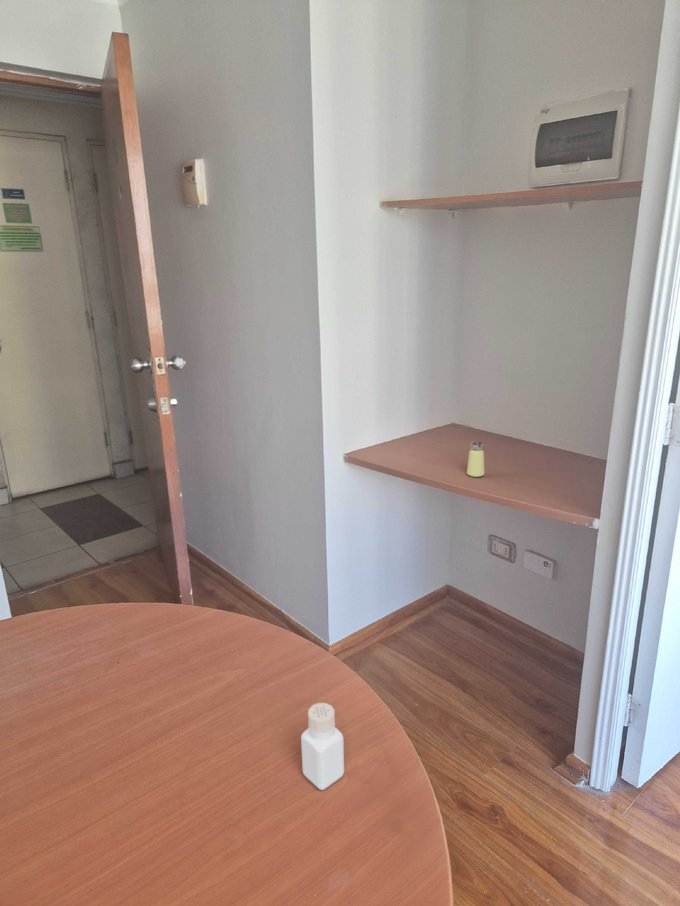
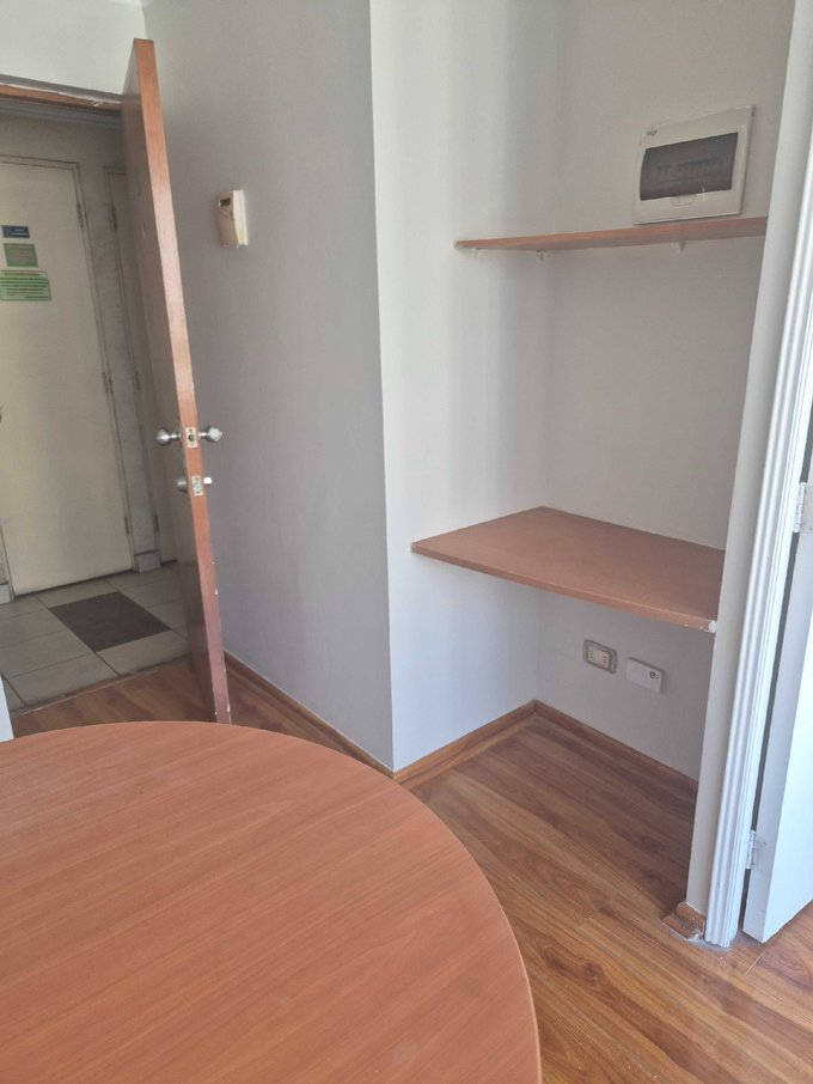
- pepper shaker [300,702,345,791]
- saltshaker [466,440,485,478]
